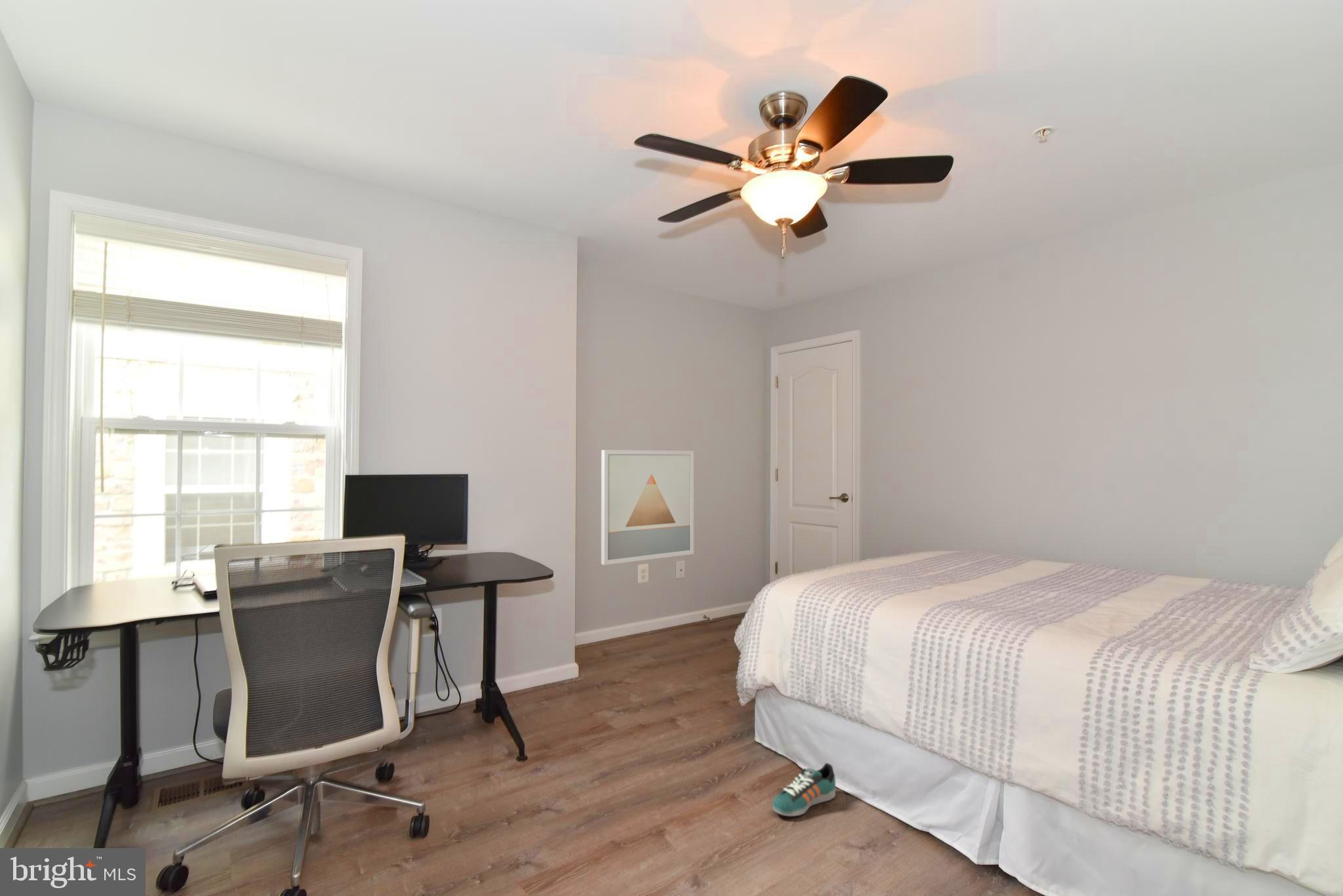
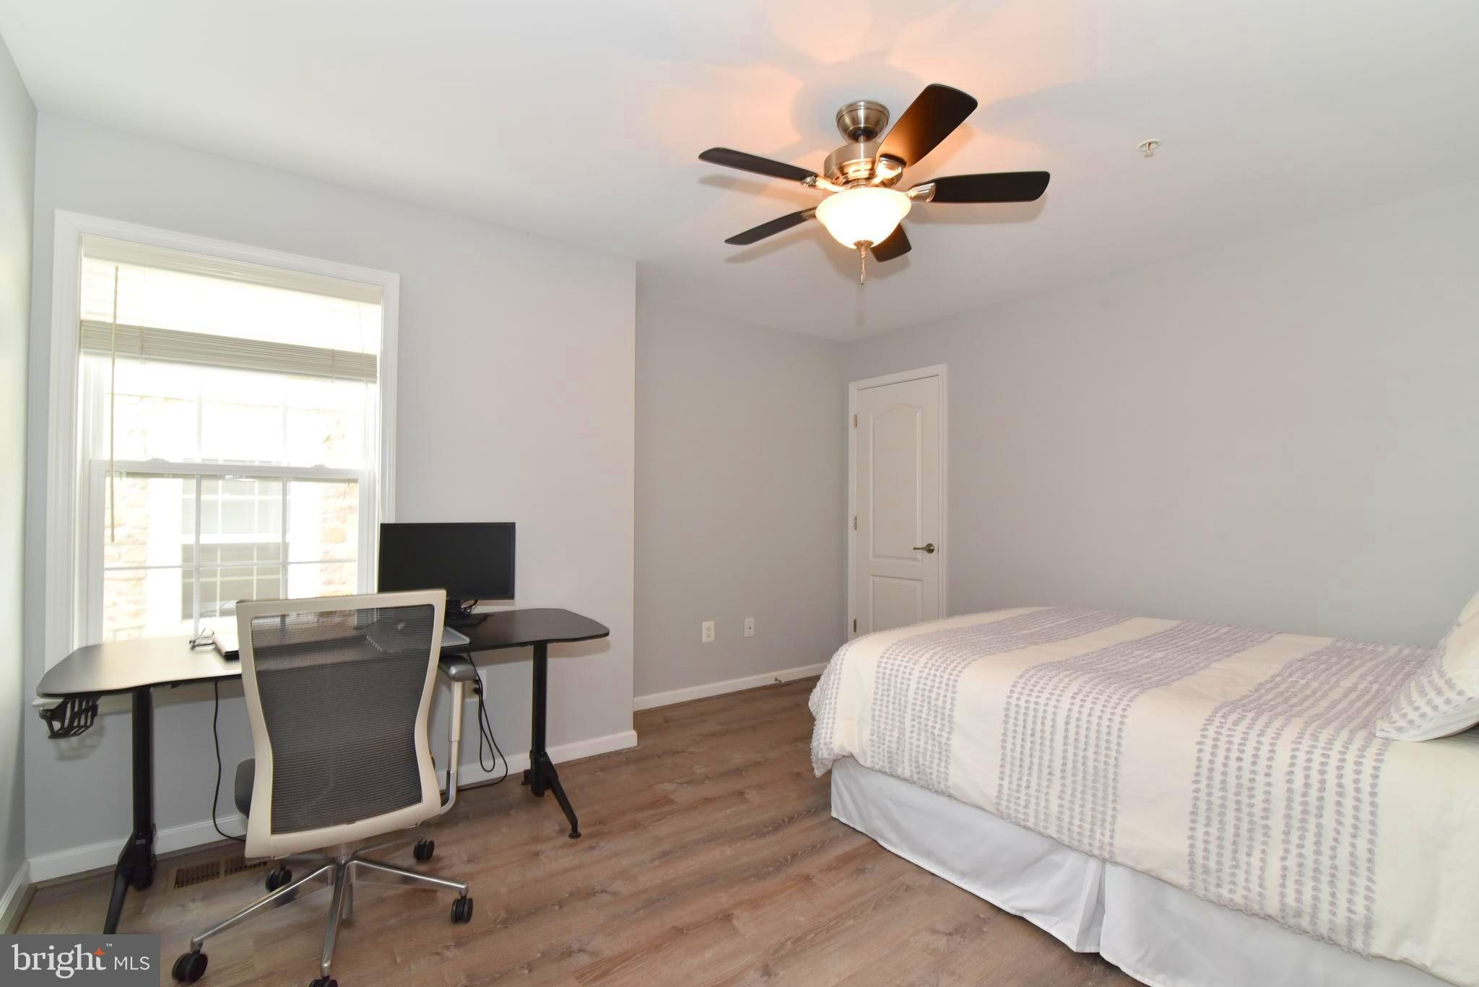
- sneaker [772,762,836,817]
- wall art [601,450,694,566]
